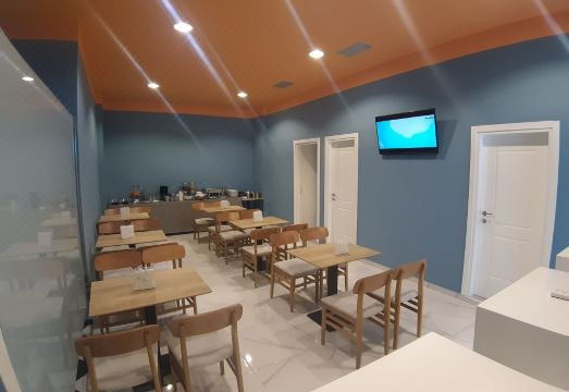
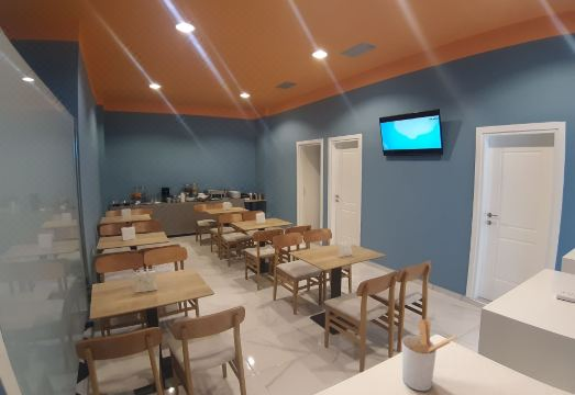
+ utensil holder [400,318,457,392]
